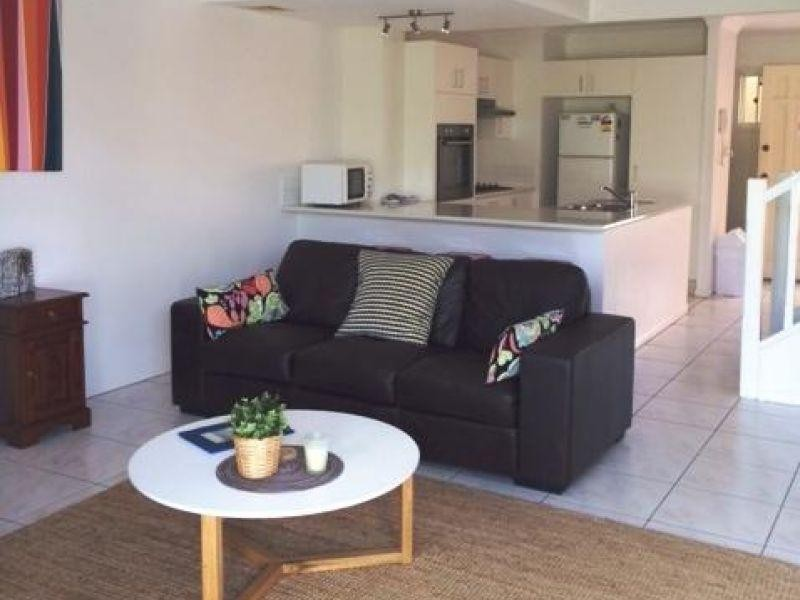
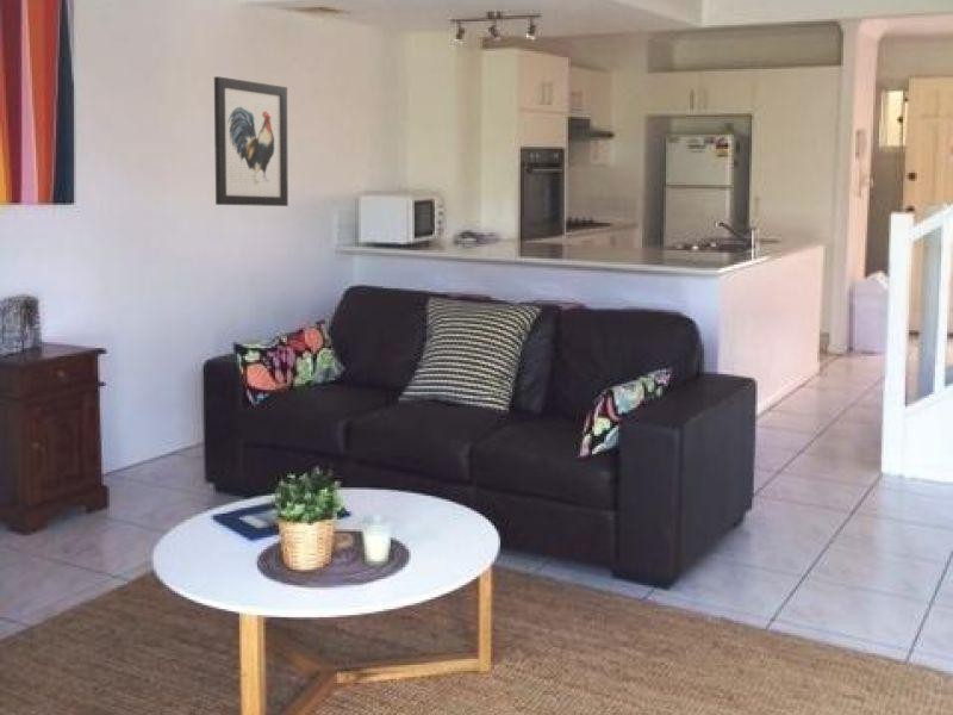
+ wall art [213,75,289,207]
